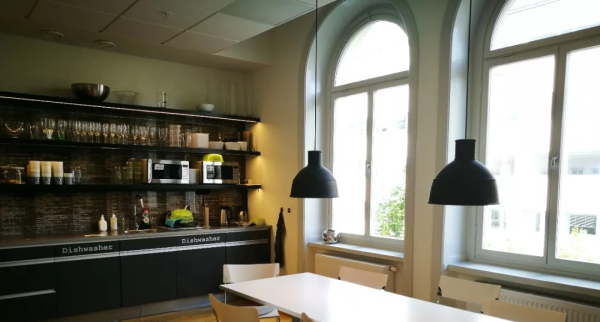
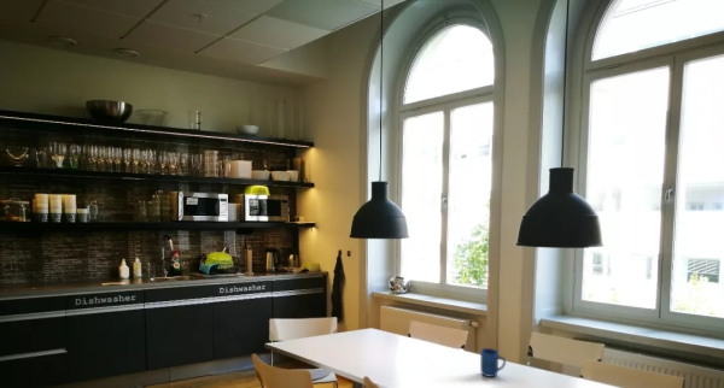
+ mug [479,347,507,378]
